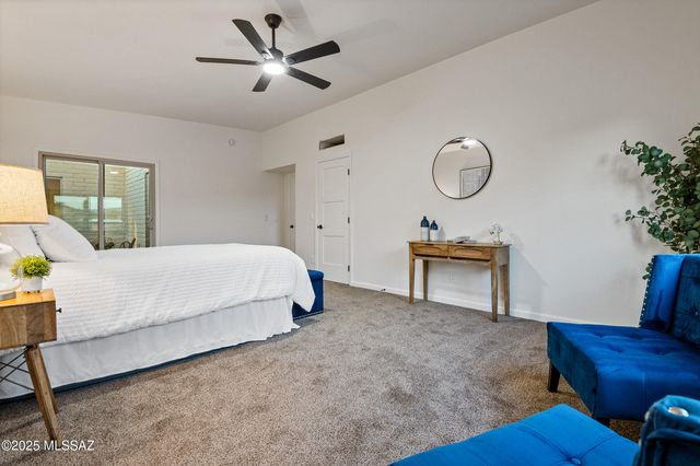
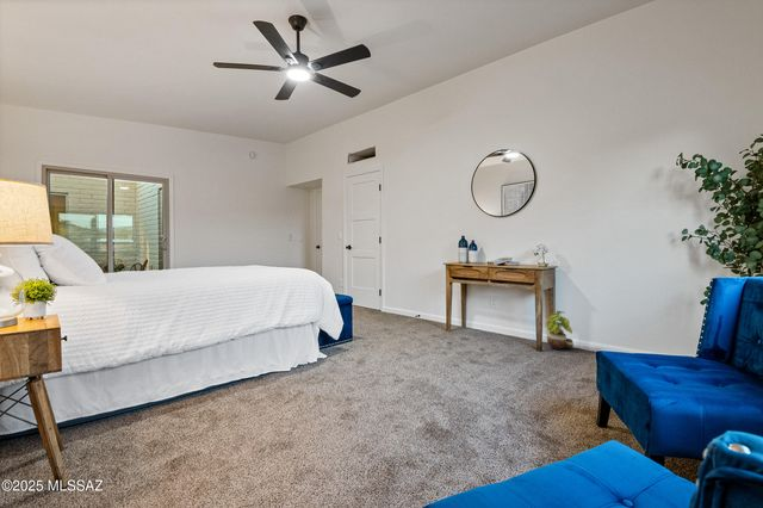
+ potted plant [546,310,575,351]
